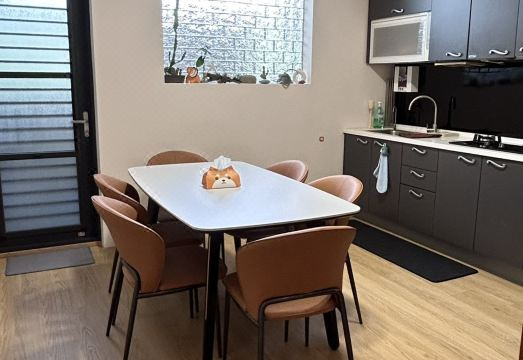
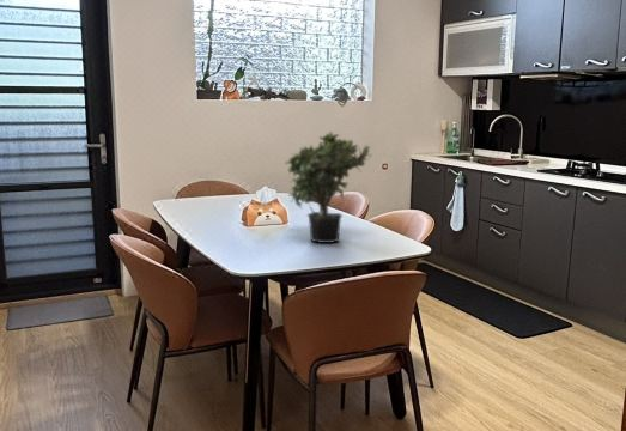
+ potted plant [284,130,373,244]
